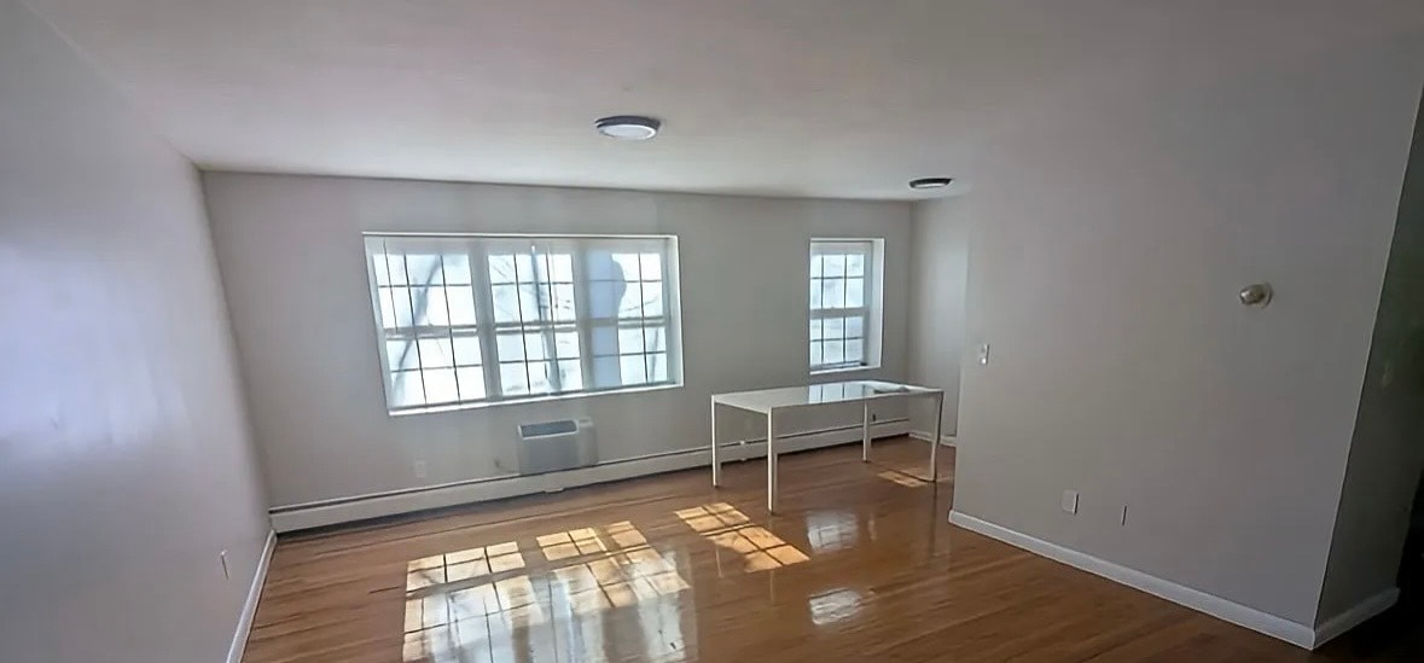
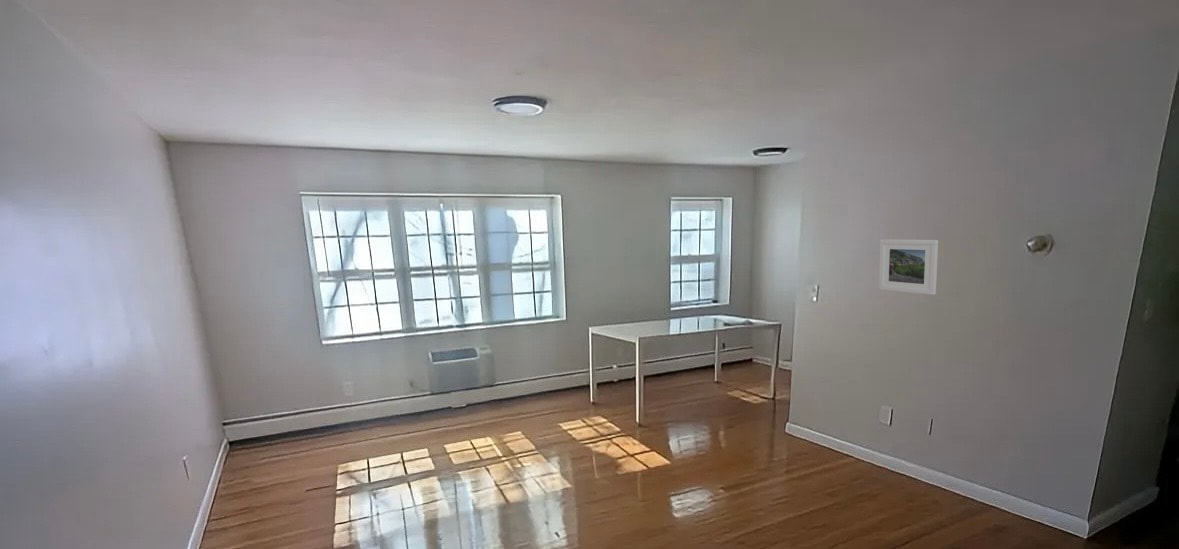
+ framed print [878,239,939,296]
